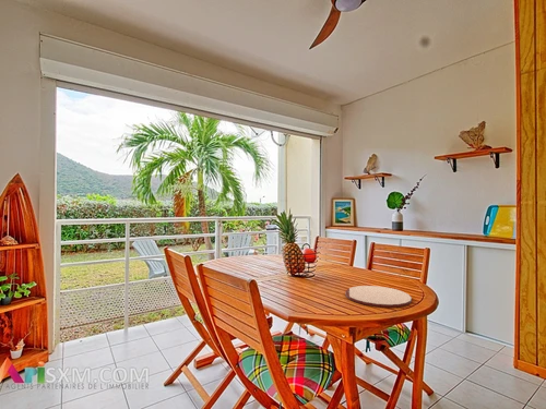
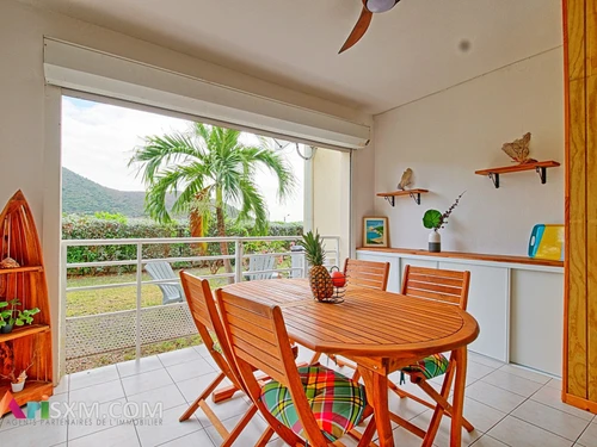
- plate [344,285,413,309]
